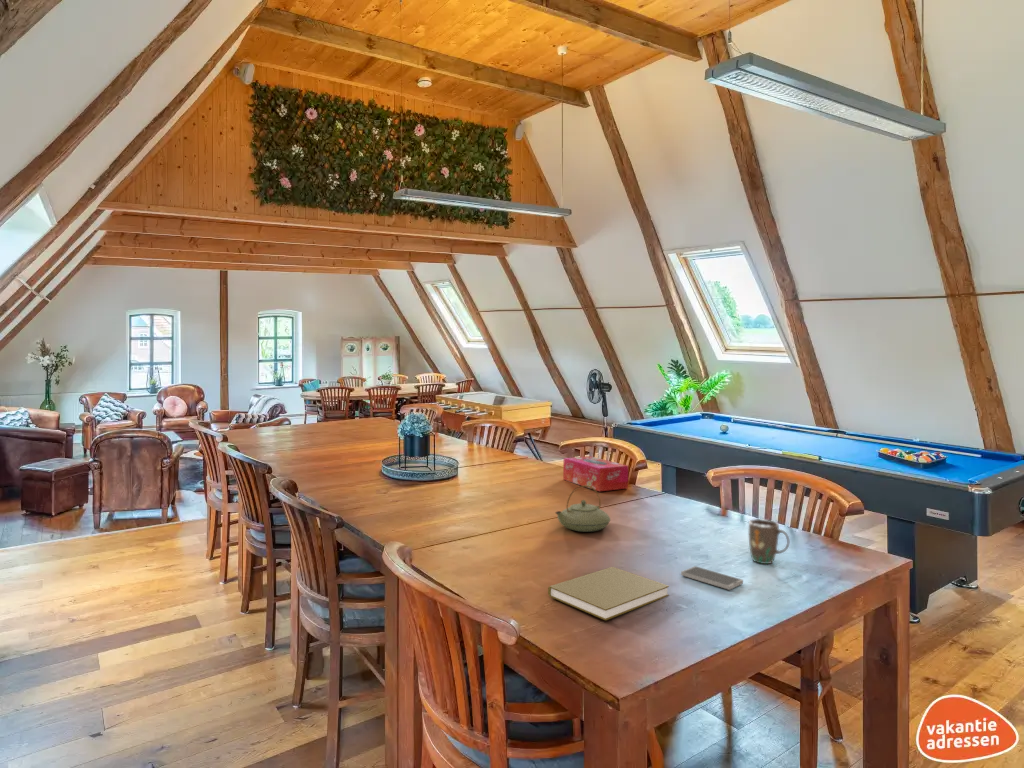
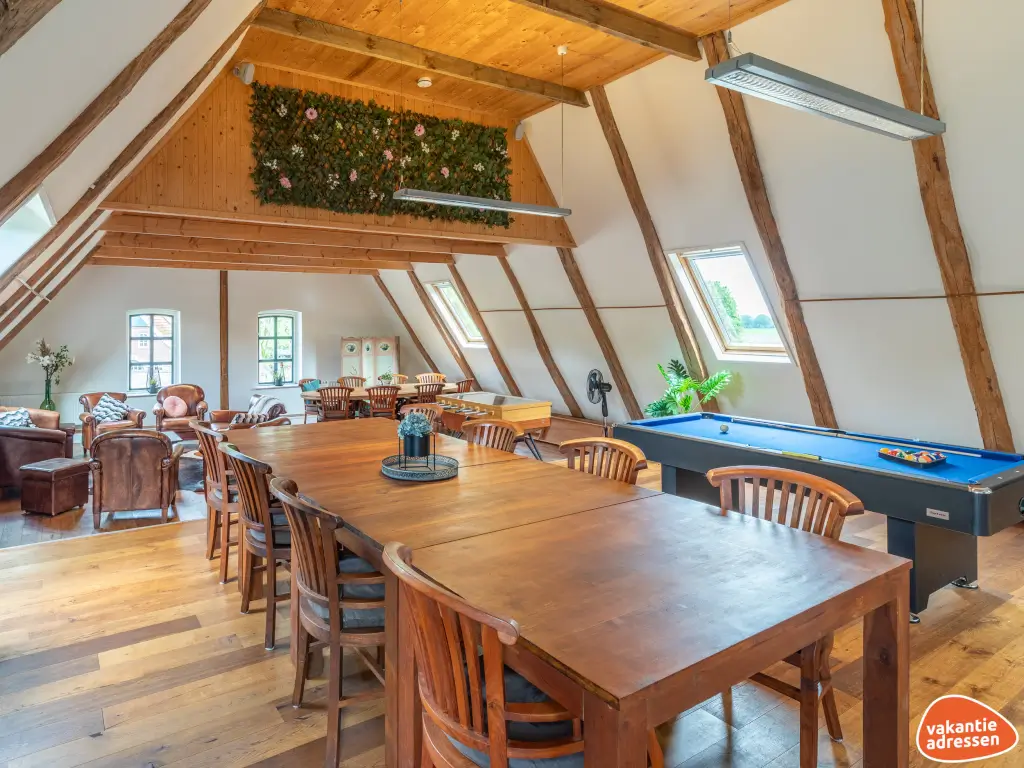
- book [547,566,670,621]
- smartphone [680,565,744,591]
- teapot [555,485,611,533]
- tissue box [562,455,629,492]
- mug [748,518,790,565]
